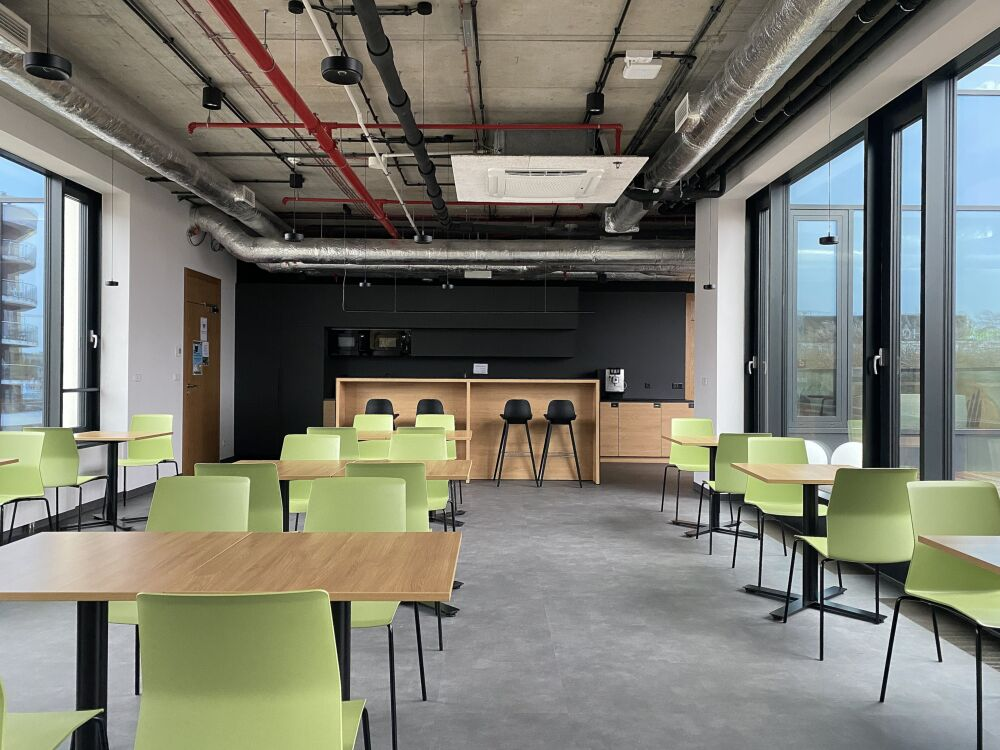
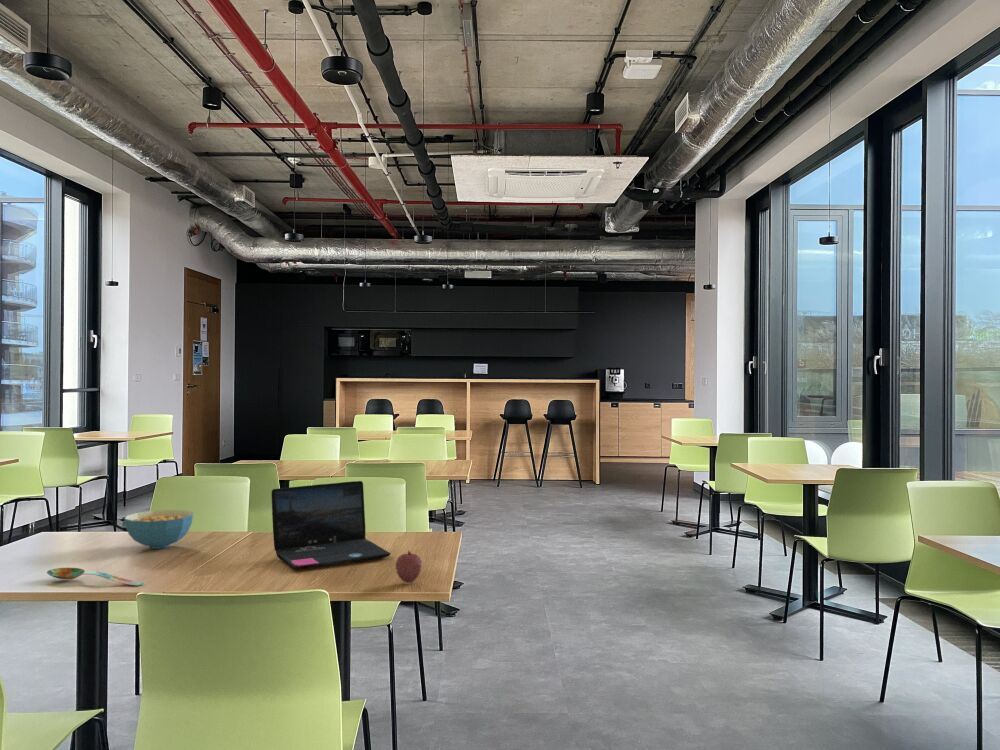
+ cereal bowl [123,509,194,550]
+ fruit [395,550,423,584]
+ spoon [46,567,145,587]
+ laptop [271,480,391,570]
